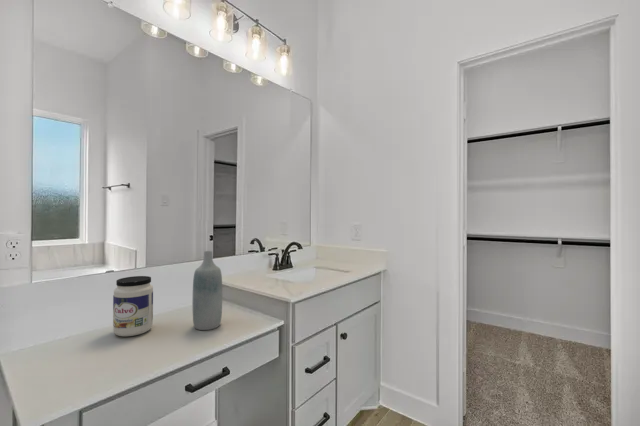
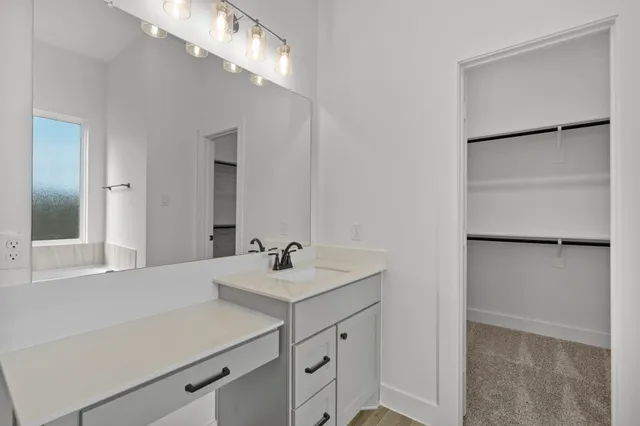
- jar [112,275,154,337]
- bottle [192,250,223,331]
